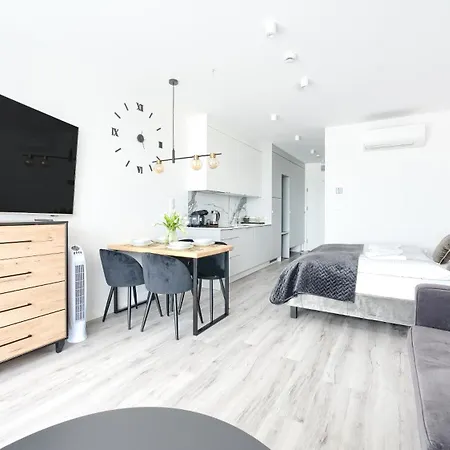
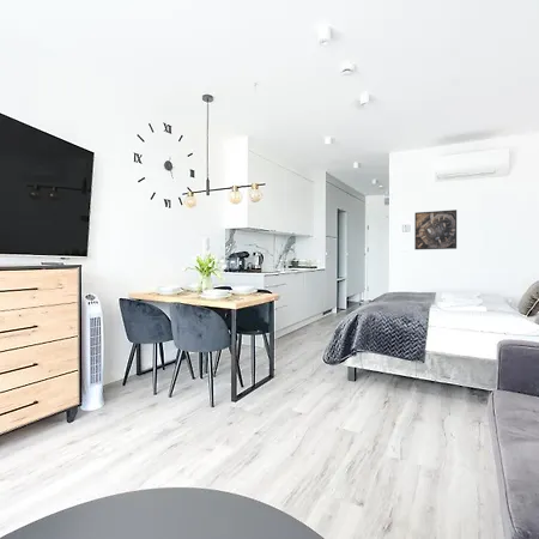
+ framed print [413,208,458,250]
